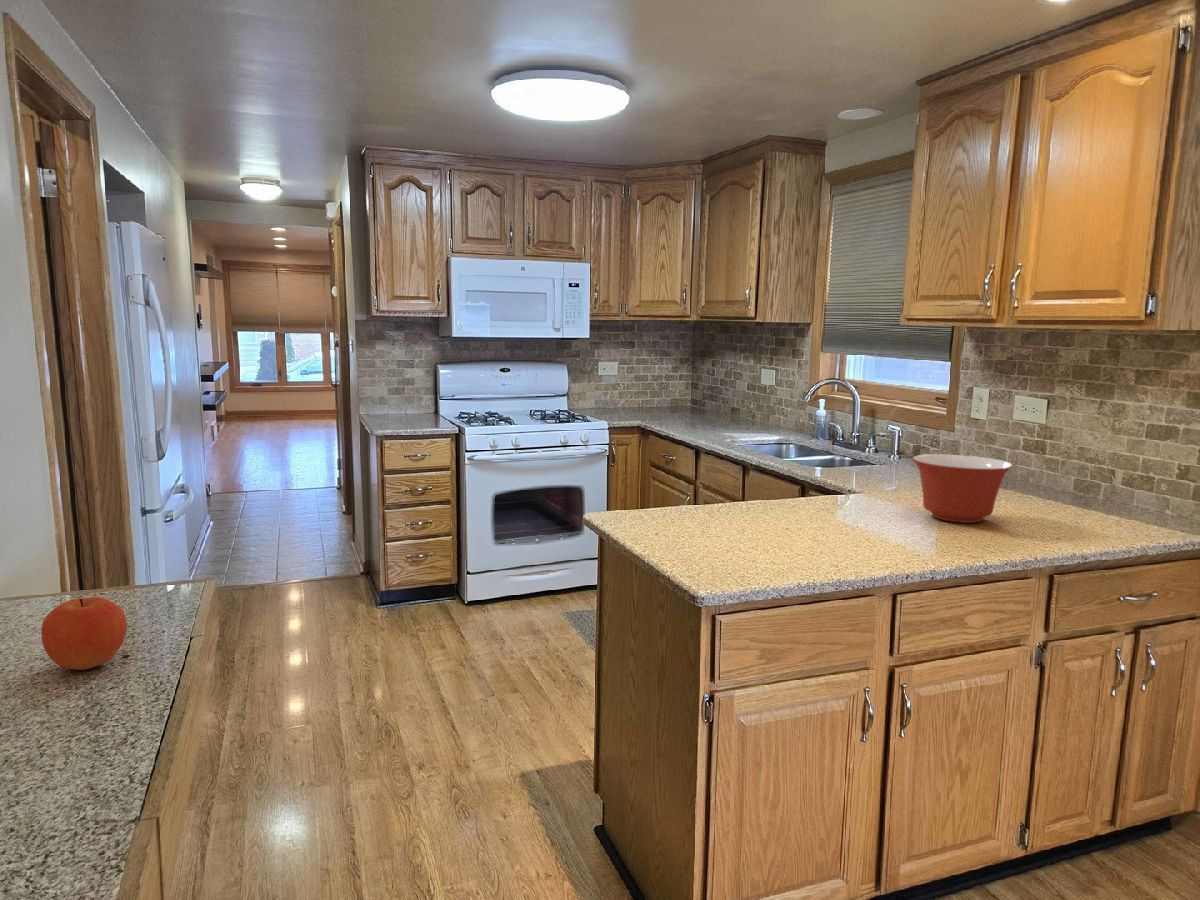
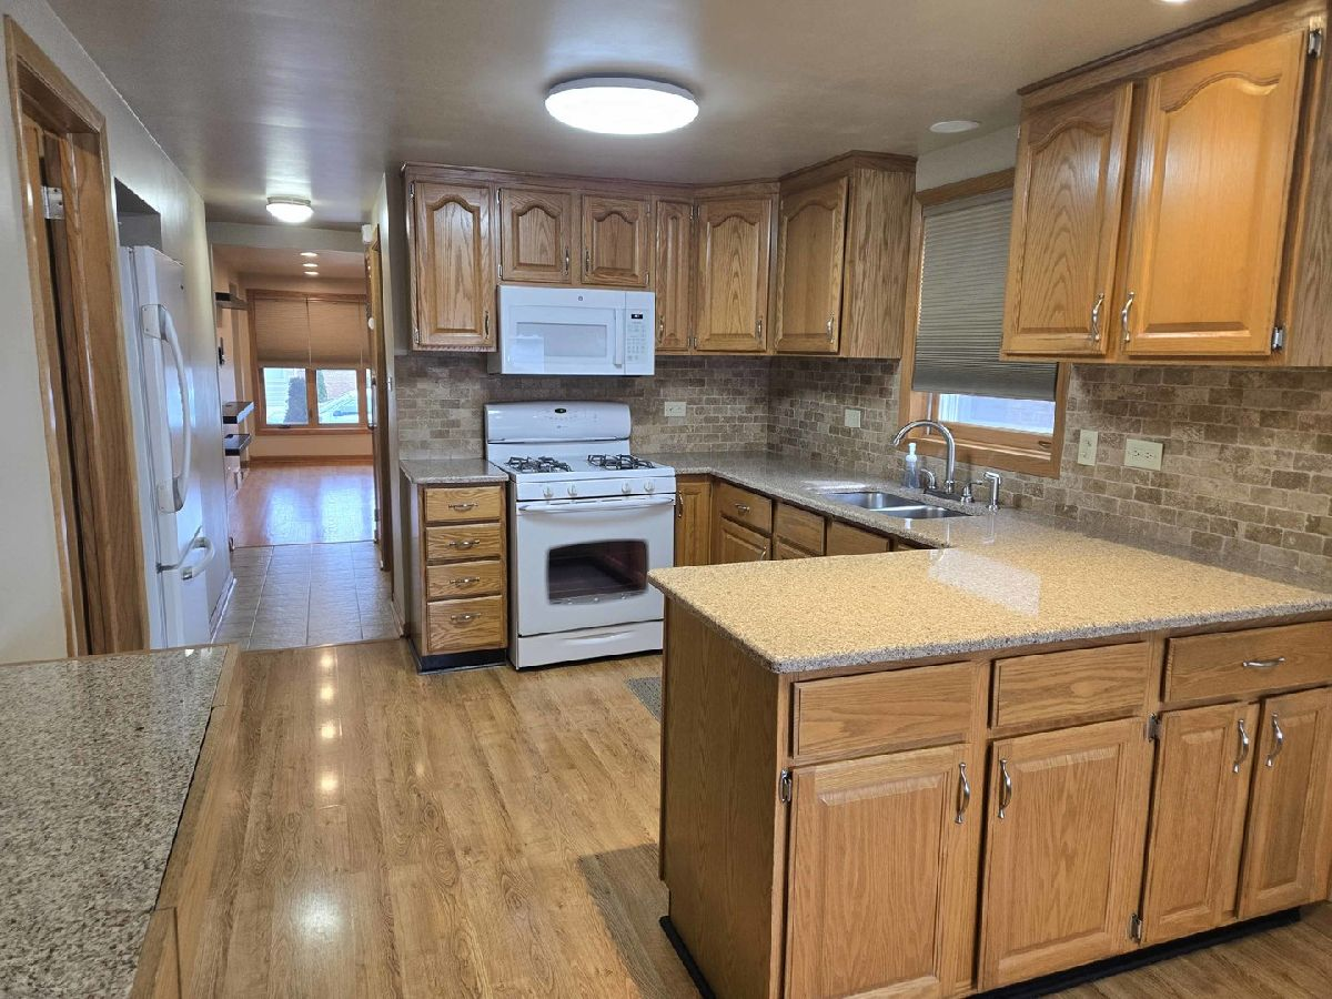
- mixing bowl [911,453,1014,524]
- fruit [41,596,128,671]
